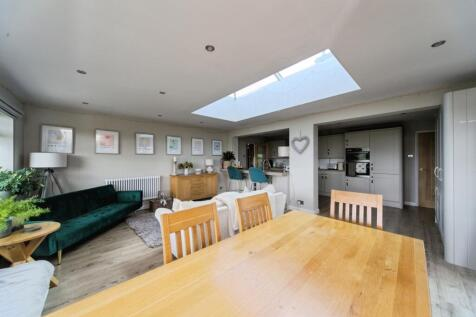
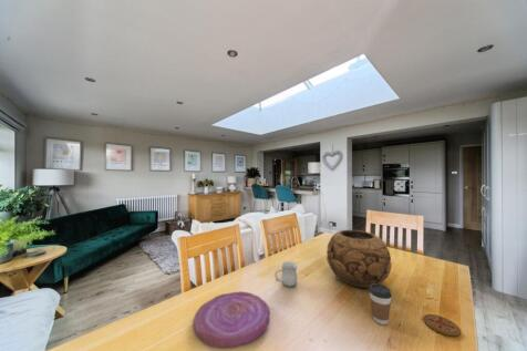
+ plate [193,291,271,350]
+ coffee cup [368,283,393,326]
+ coaster [422,313,462,337]
+ mug [273,260,299,288]
+ decorative bowl [326,229,393,289]
